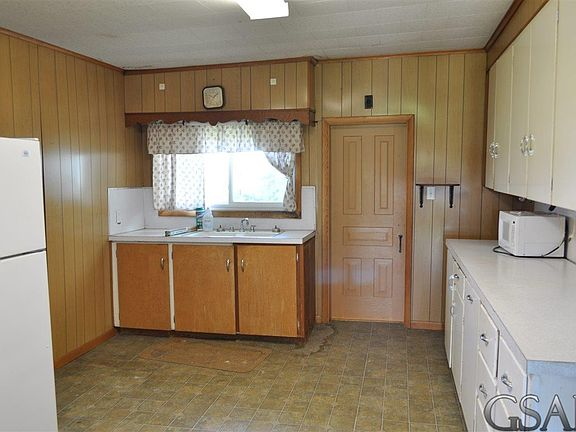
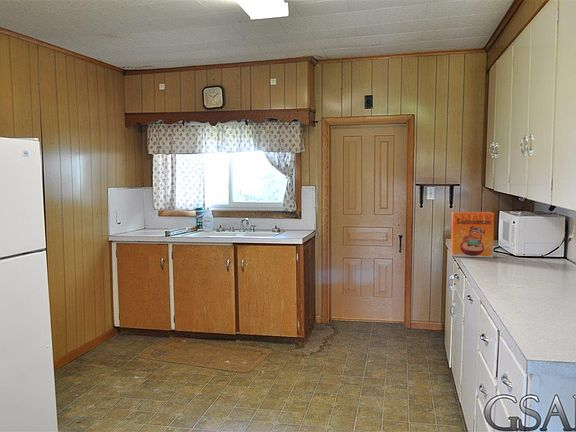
+ cereal box [450,211,495,259]
